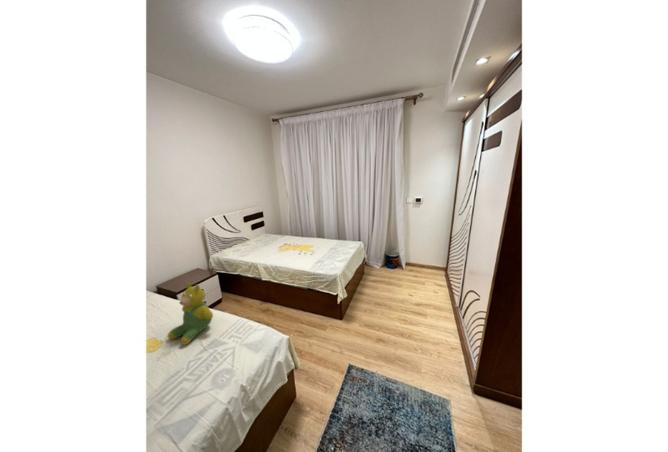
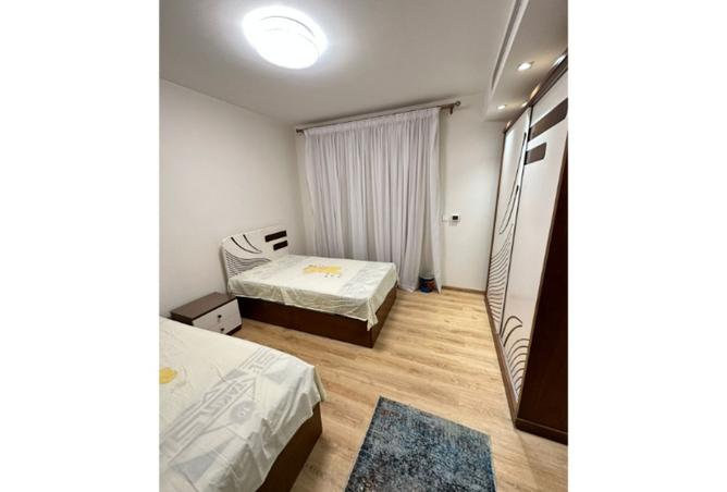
- teddy bear [167,281,214,346]
